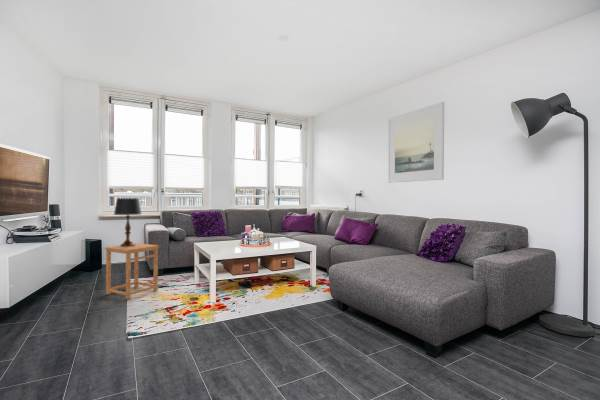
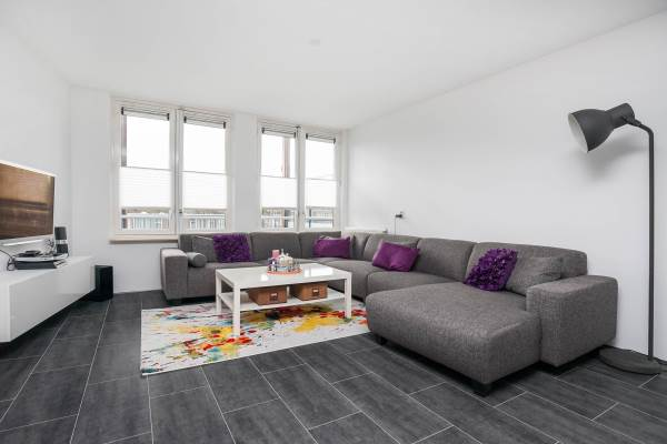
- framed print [387,101,445,184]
- table lamp [113,197,142,247]
- side table [104,242,160,300]
